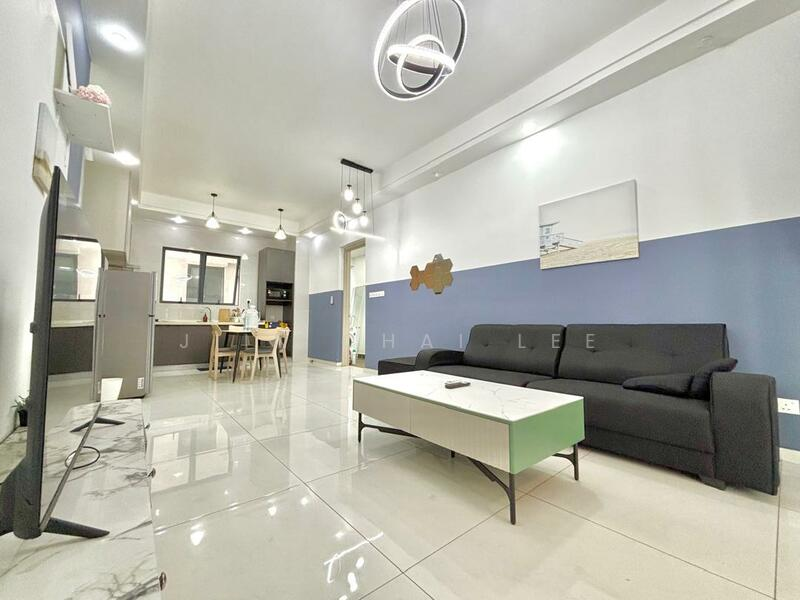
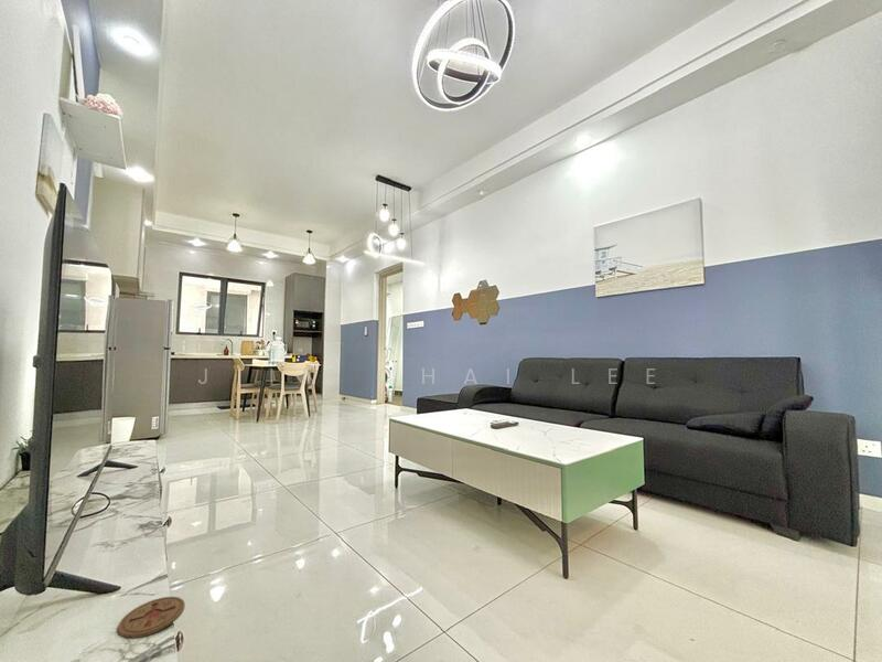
+ coaster [117,596,186,639]
